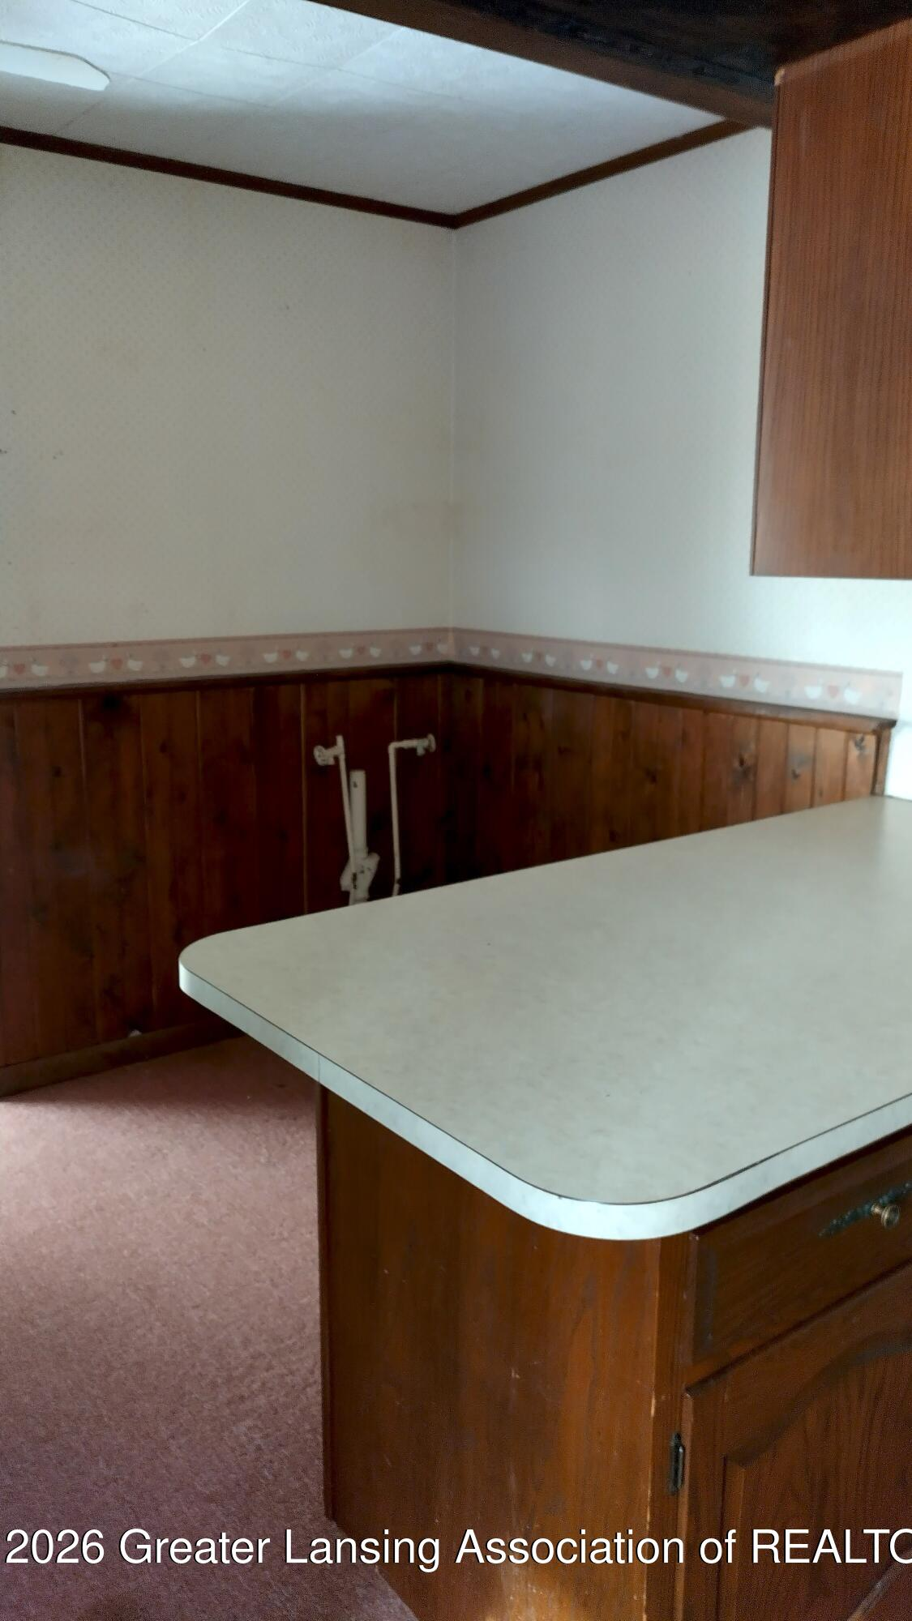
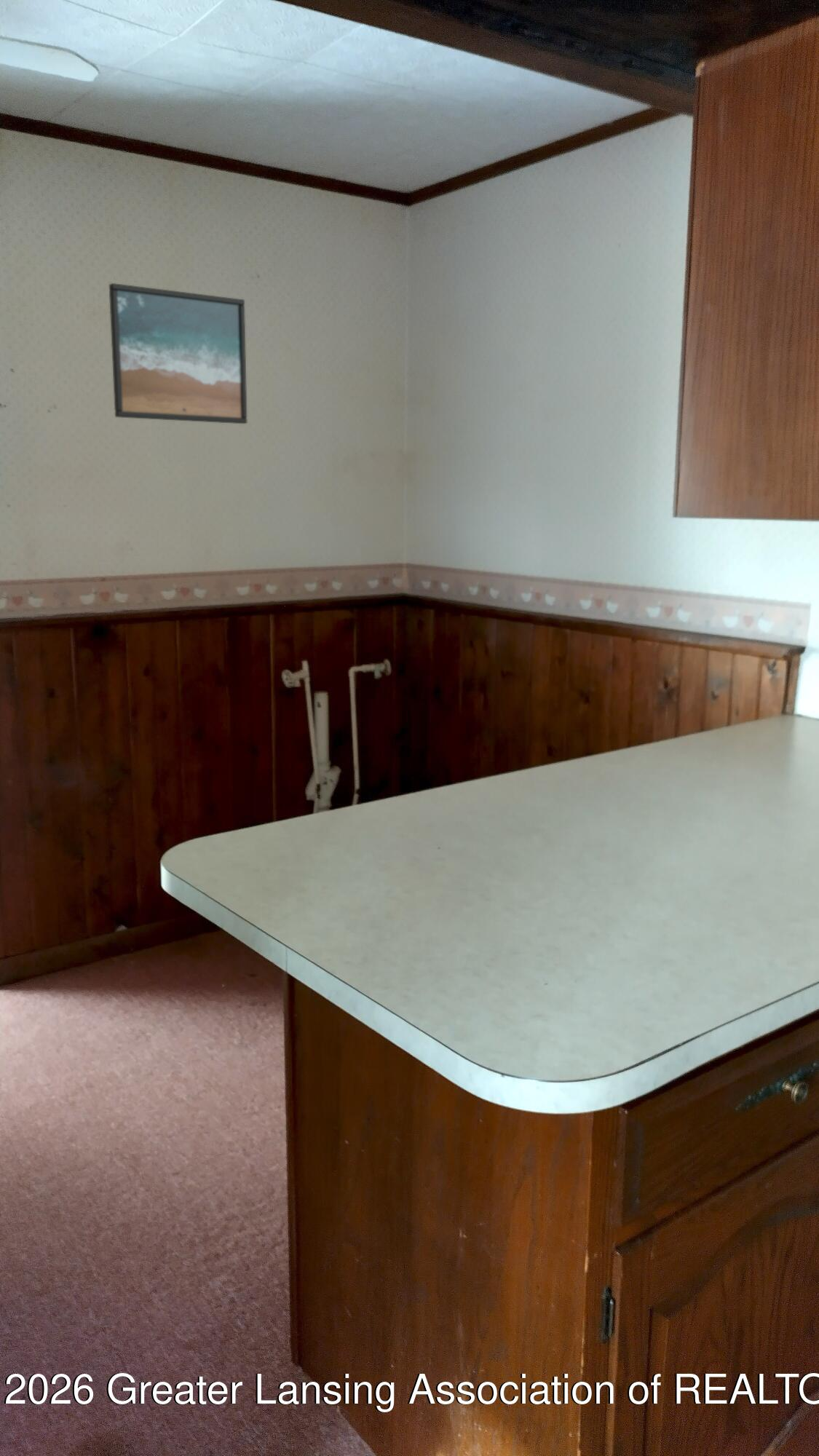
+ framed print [108,282,248,424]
